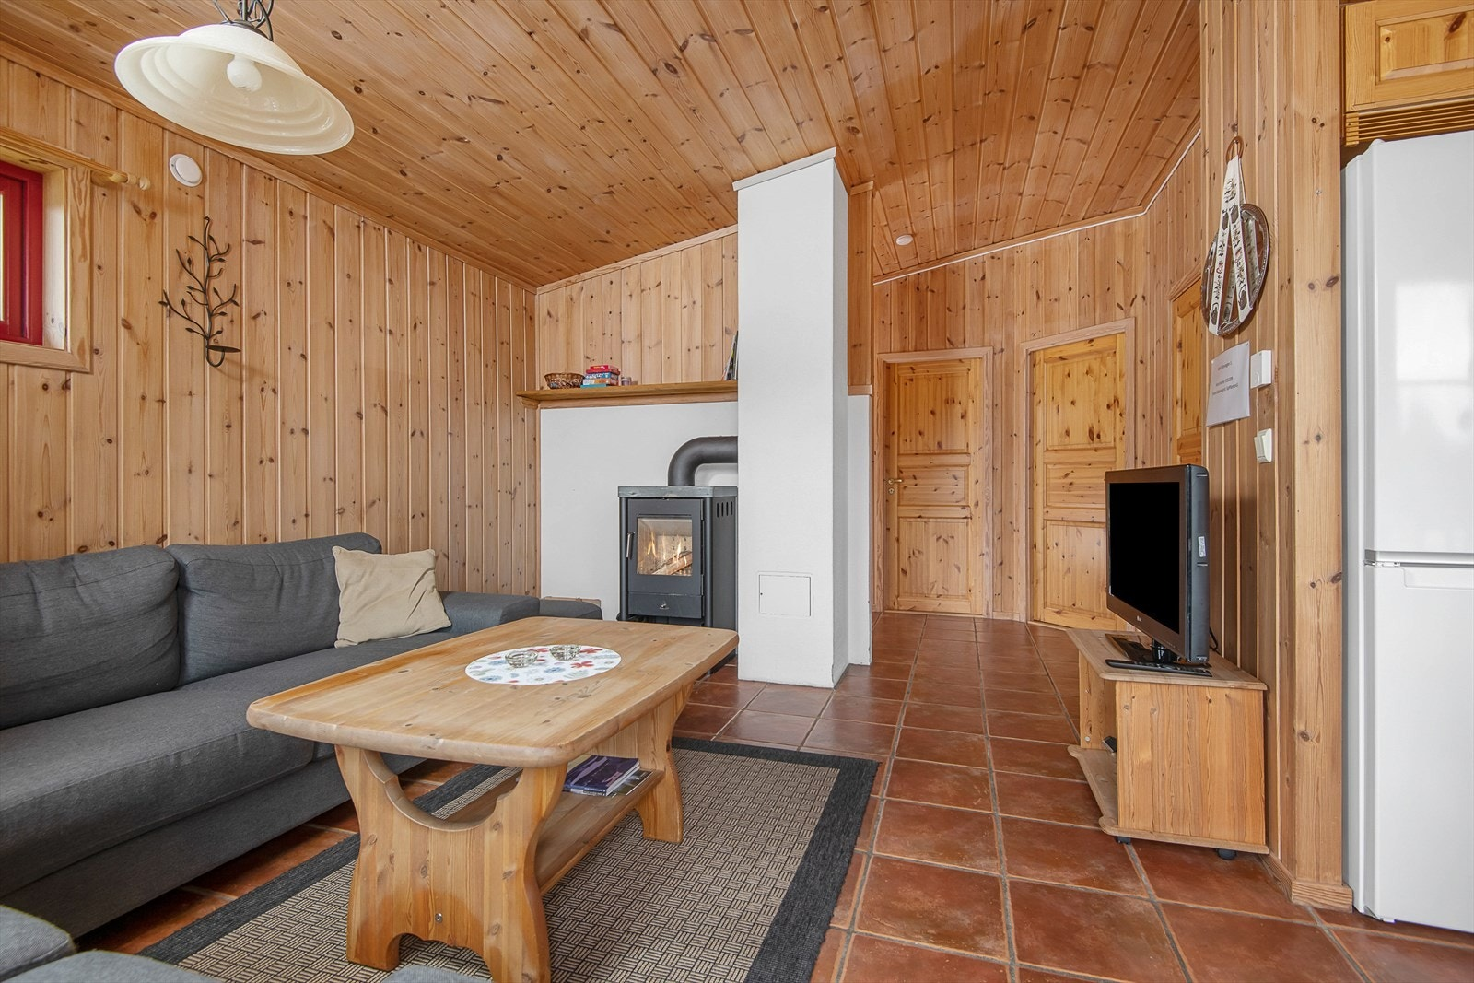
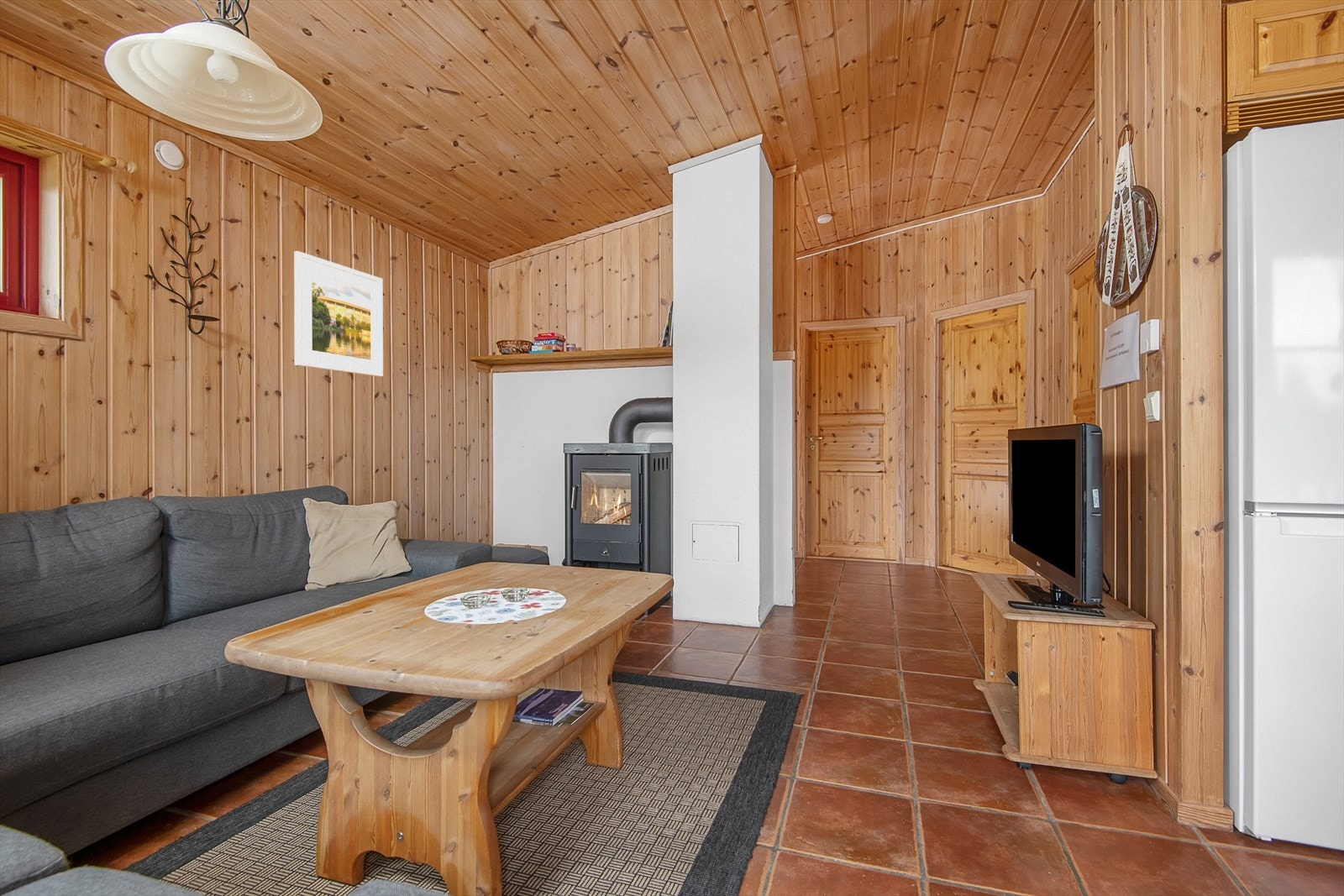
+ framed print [293,250,384,378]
